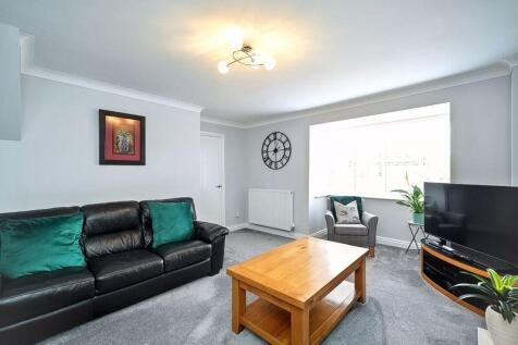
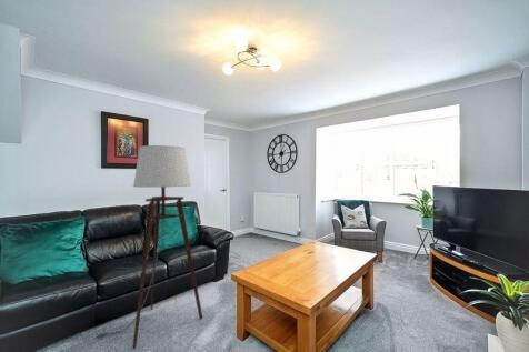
+ floor lamp [93,144,203,350]
